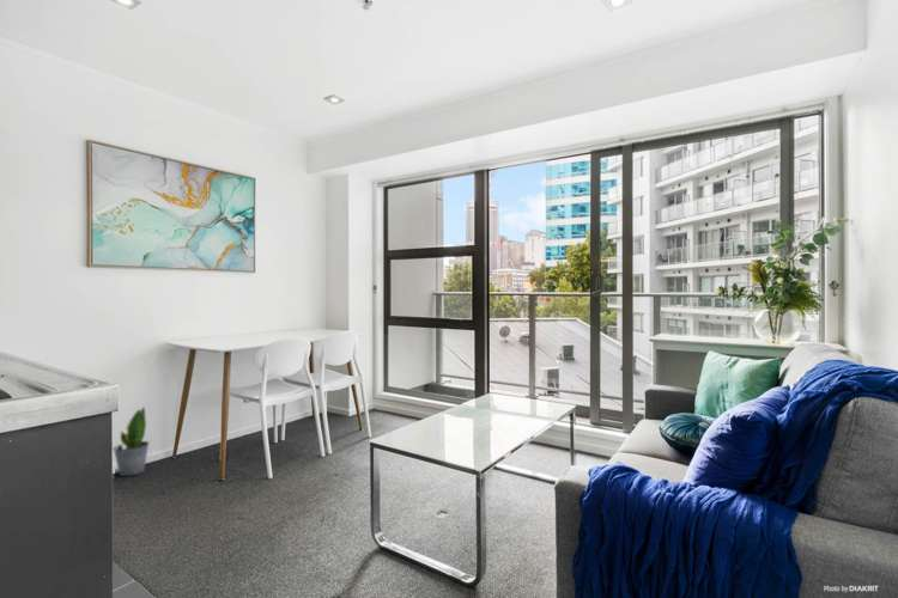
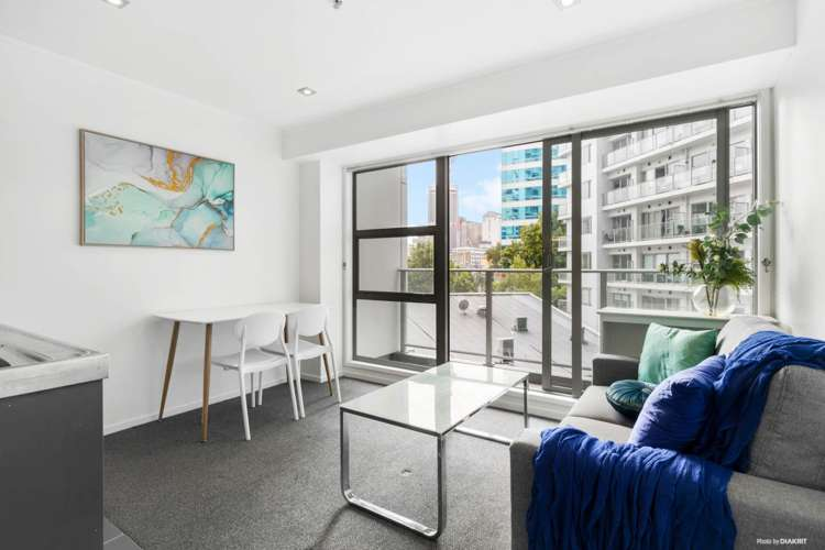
- potted plant [113,405,151,477]
